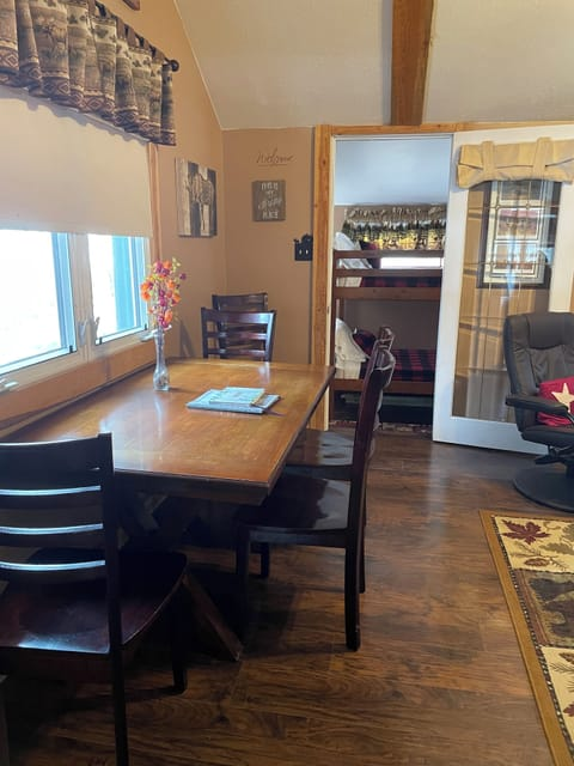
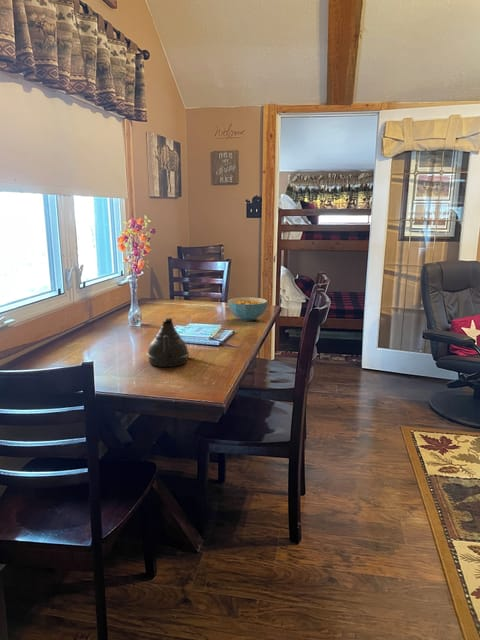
+ teapot [145,317,190,368]
+ cereal bowl [227,296,268,322]
